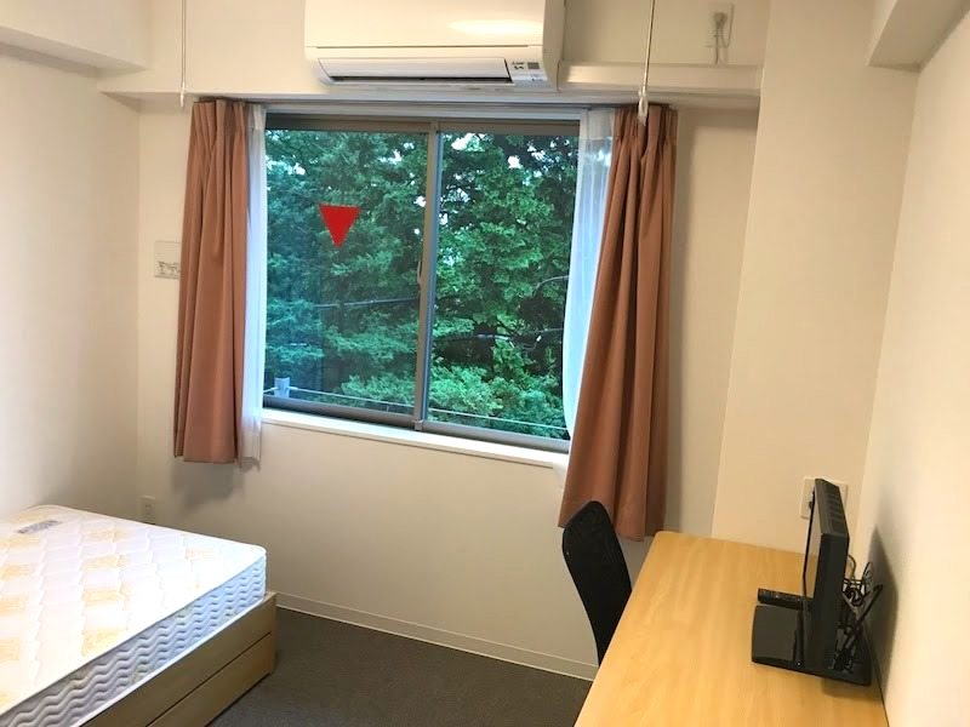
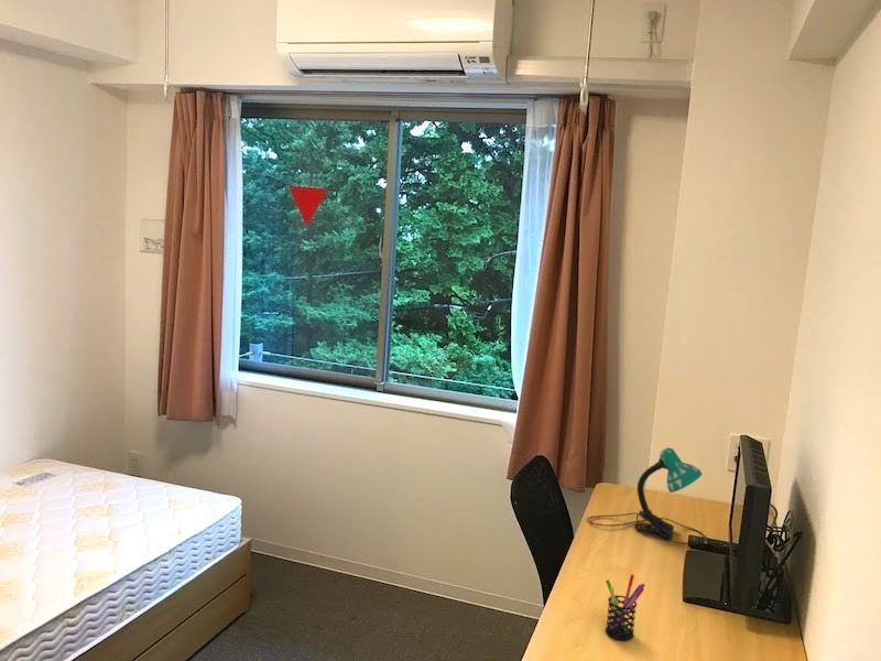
+ pen holder [605,573,646,641]
+ desk lamp [586,446,706,545]
